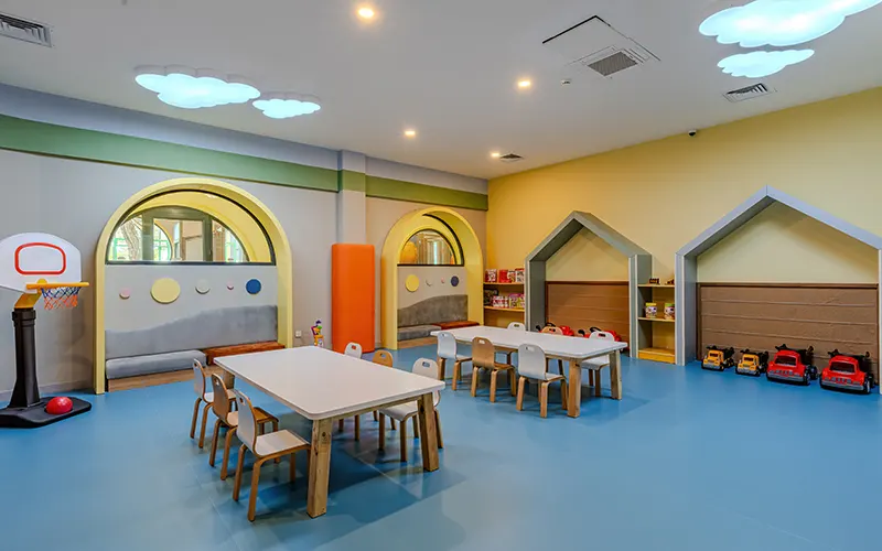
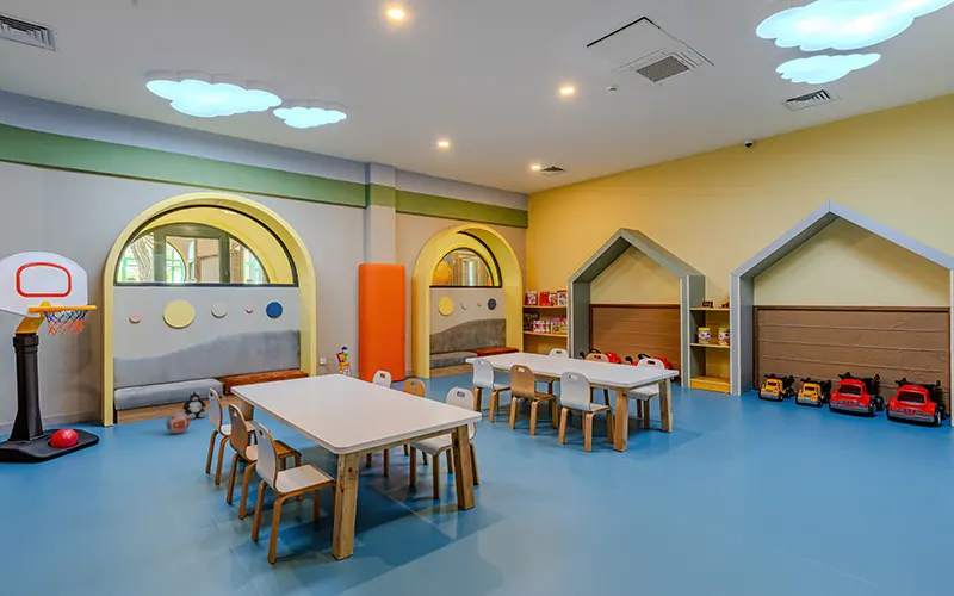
+ ball [165,411,191,435]
+ plush toy [181,390,207,420]
